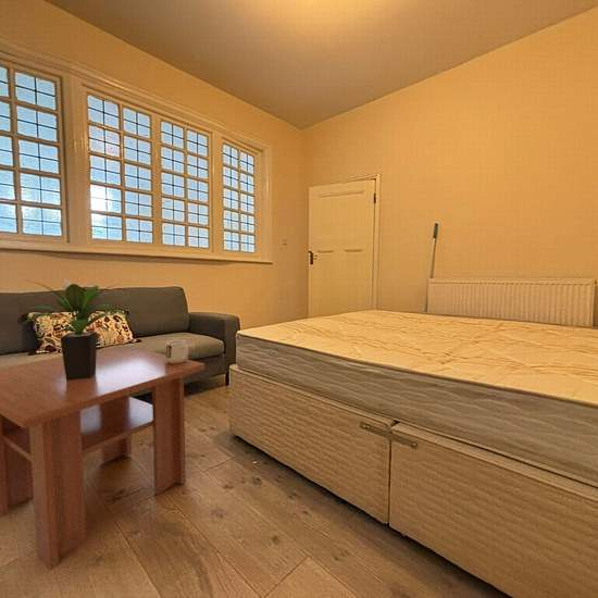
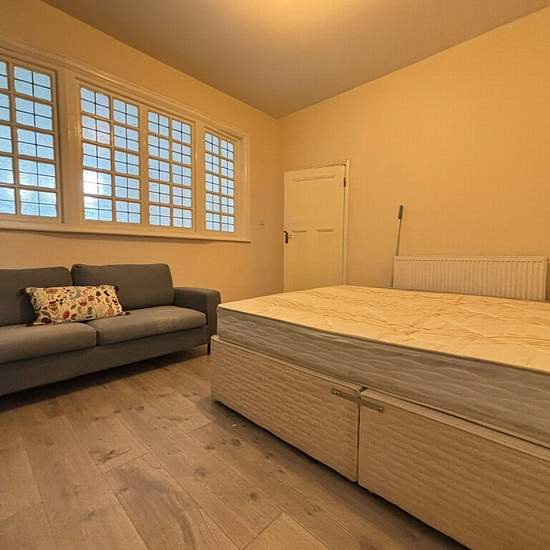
- coffee table [0,345,205,572]
- potted plant [15,278,133,381]
- mug [164,339,189,364]
